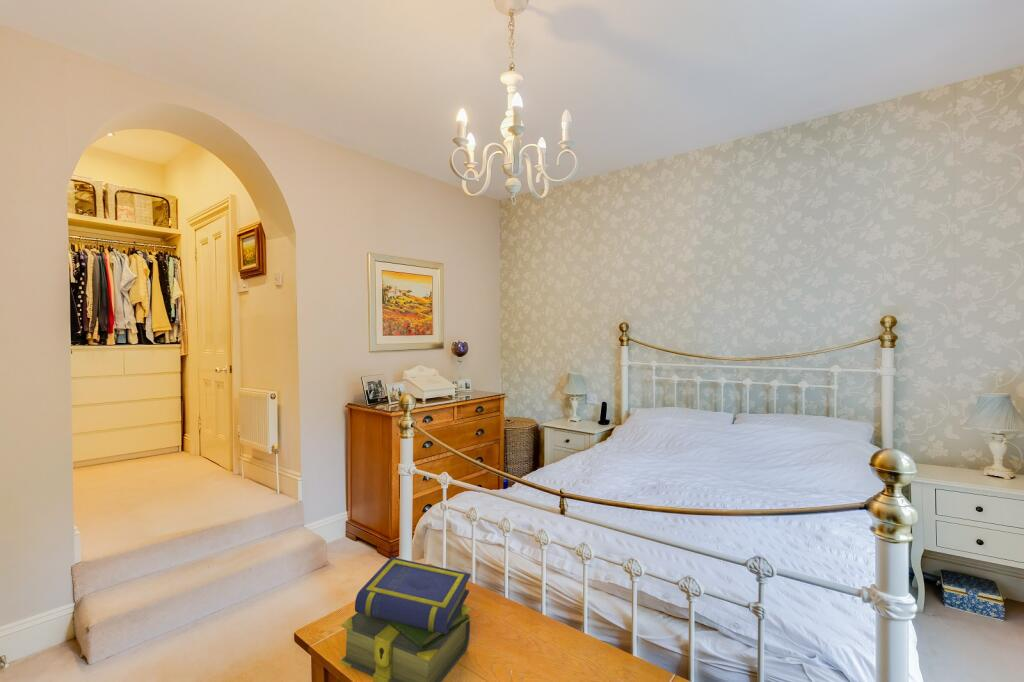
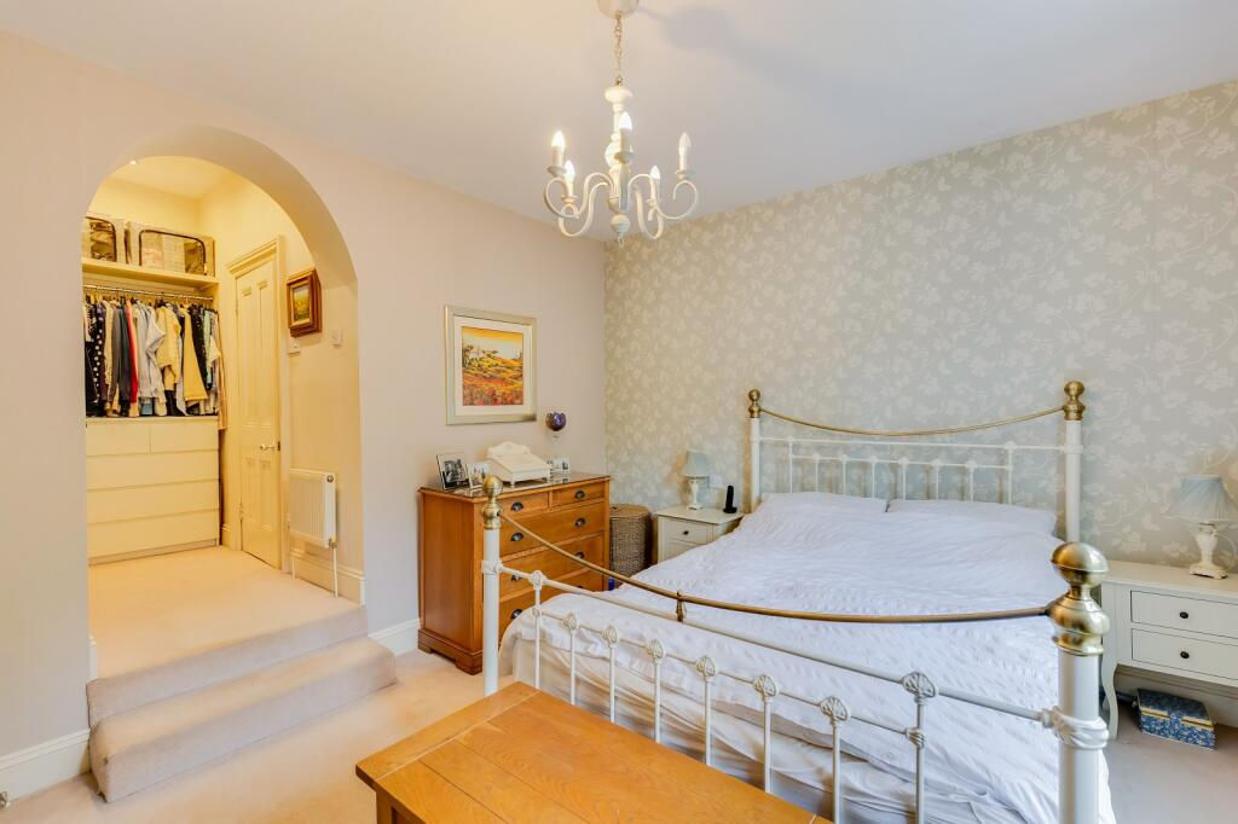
- stack of books [339,556,472,682]
